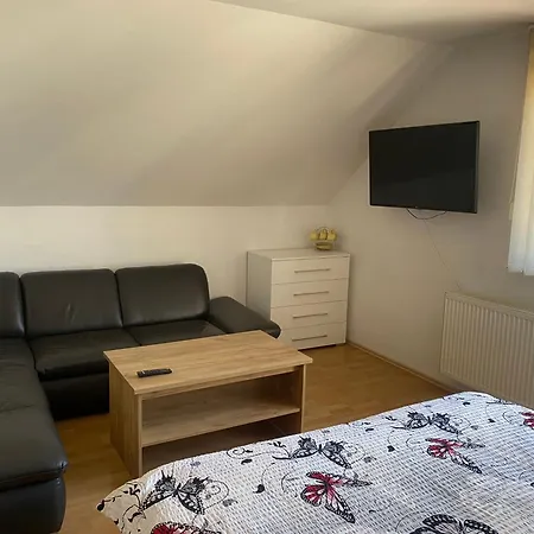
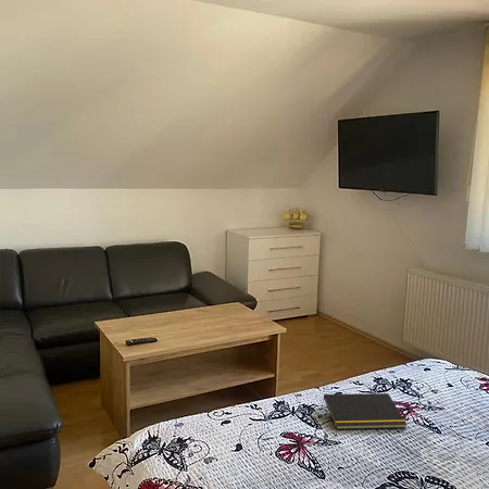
+ notepad [321,392,408,430]
